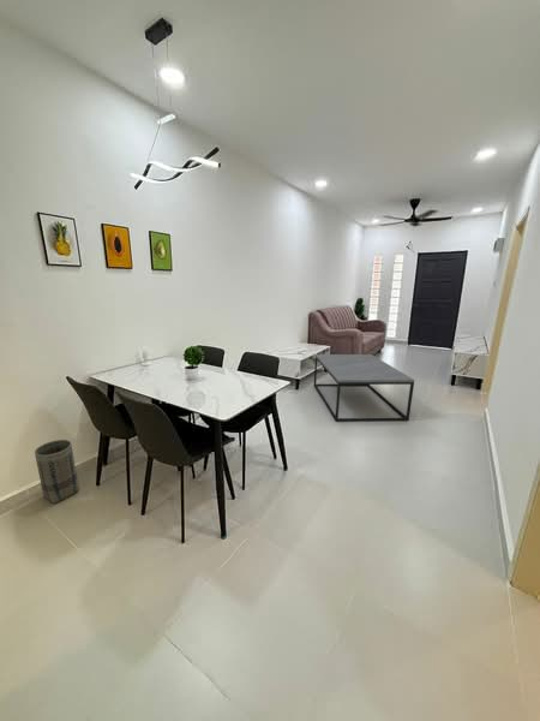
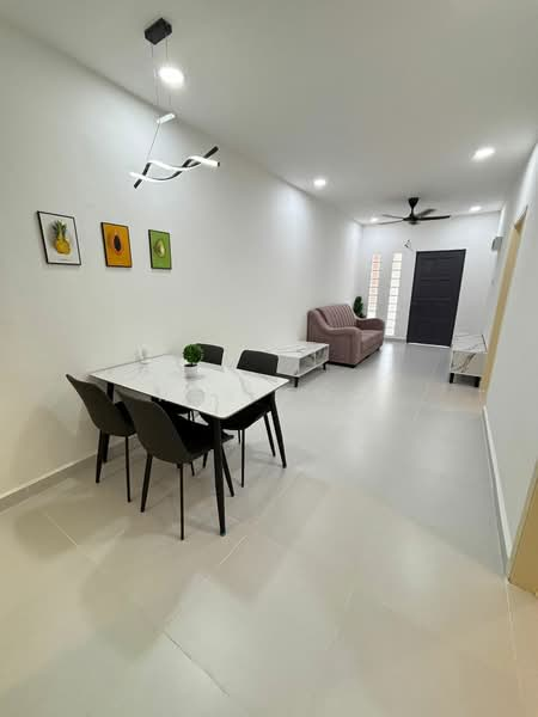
- basket [34,439,80,505]
- coffee table [313,353,415,423]
